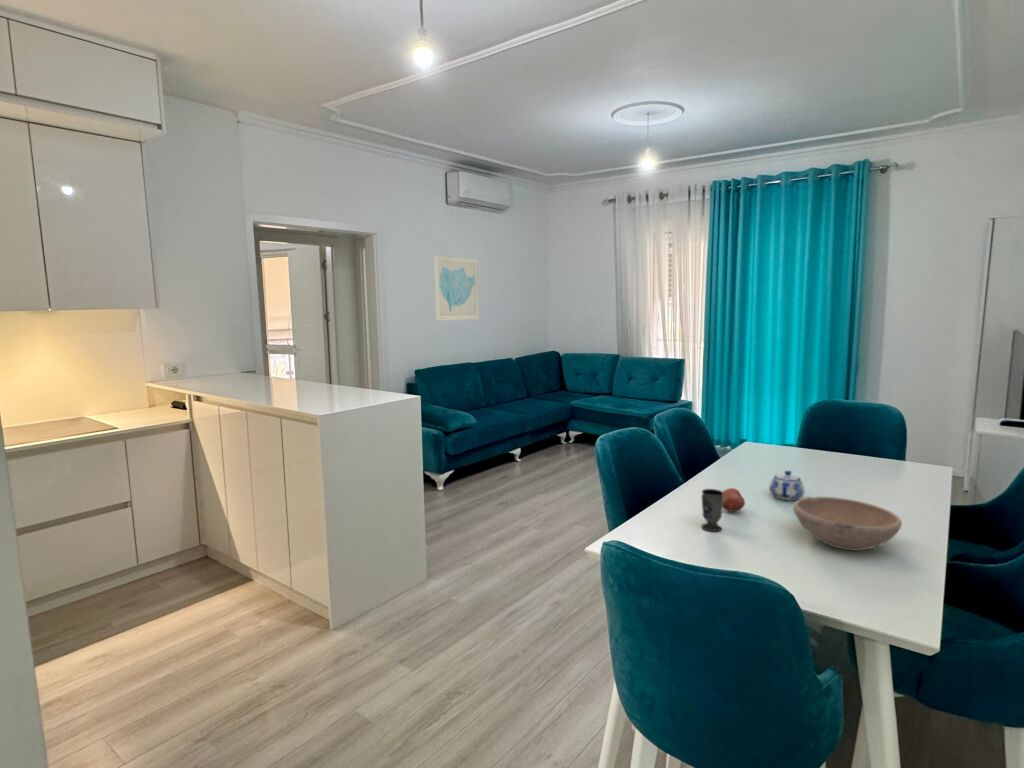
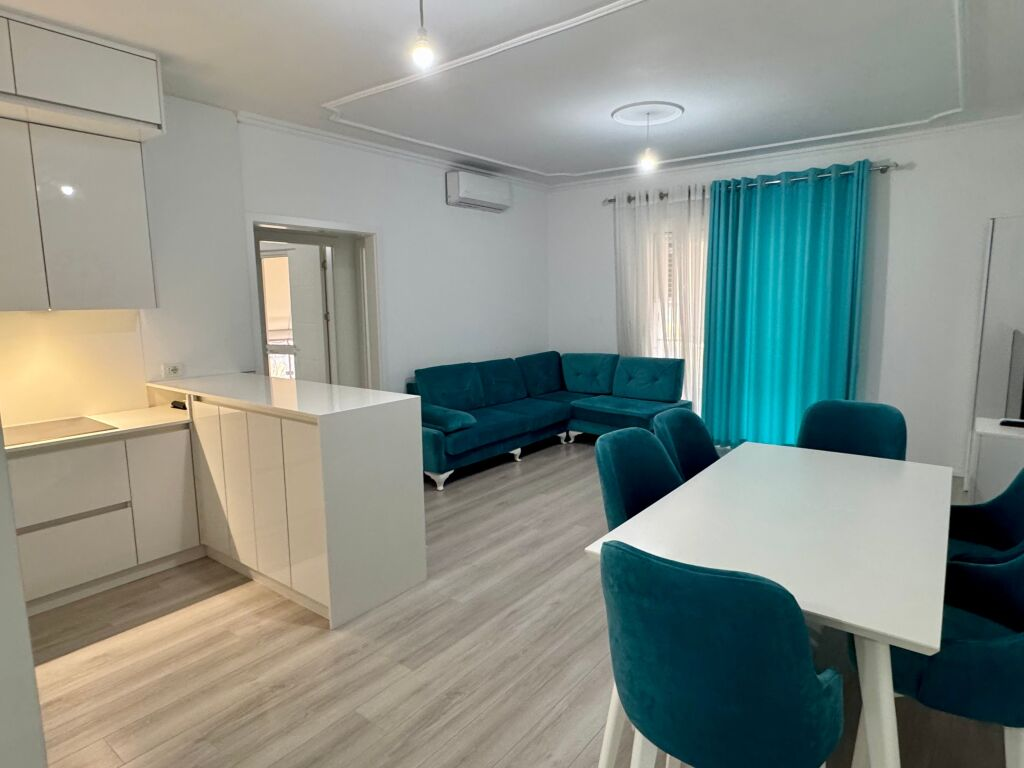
- wall art [433,255,480,322]
- cup [700,488,724,532]
- bowl [792,496,903,552]
- teapot [768,469,806,501]
- fruit [722,487,746,512]
